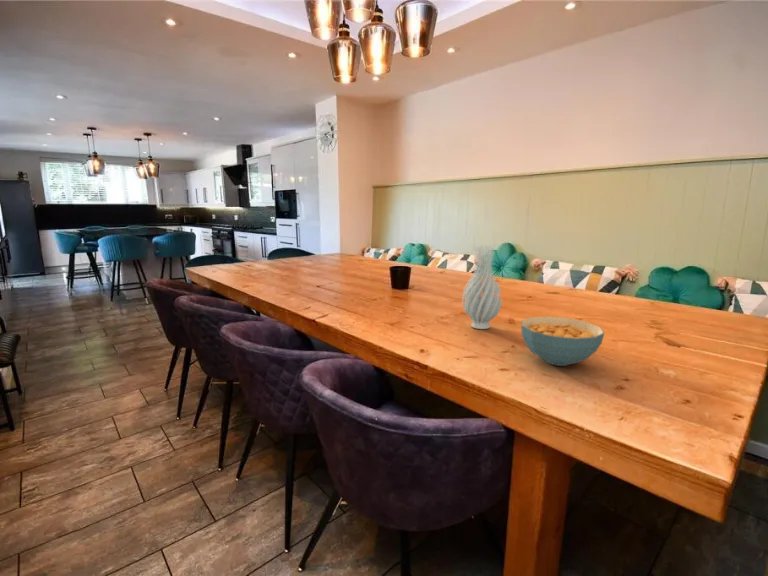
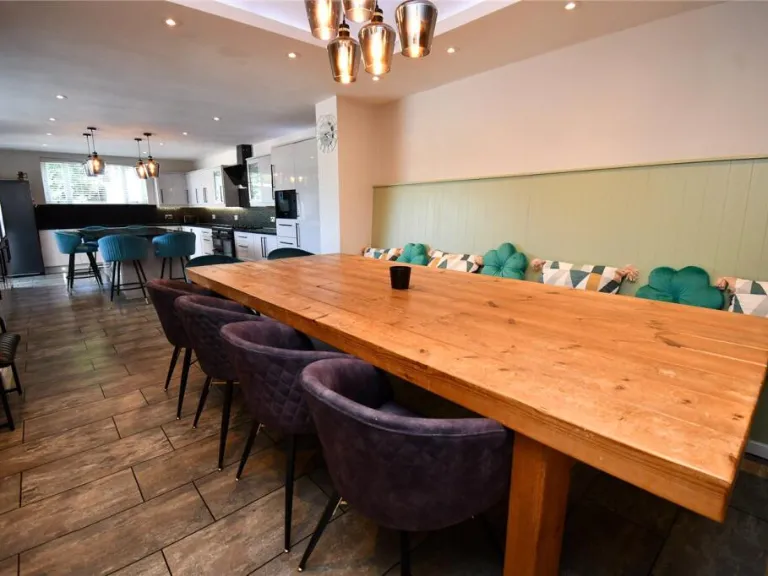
- cereal bowl [520,315,605,367]
- vase [461,244,503,330]
